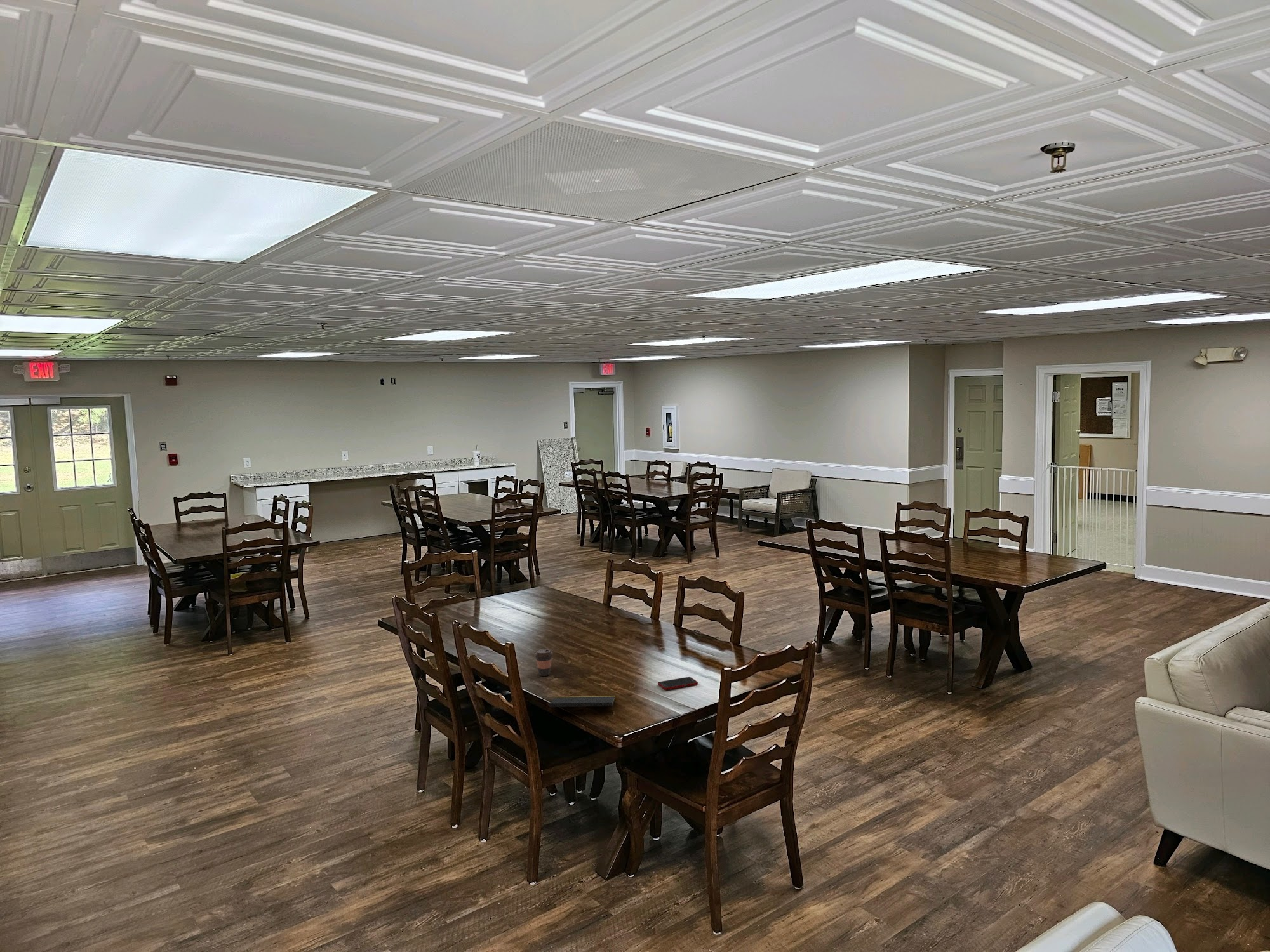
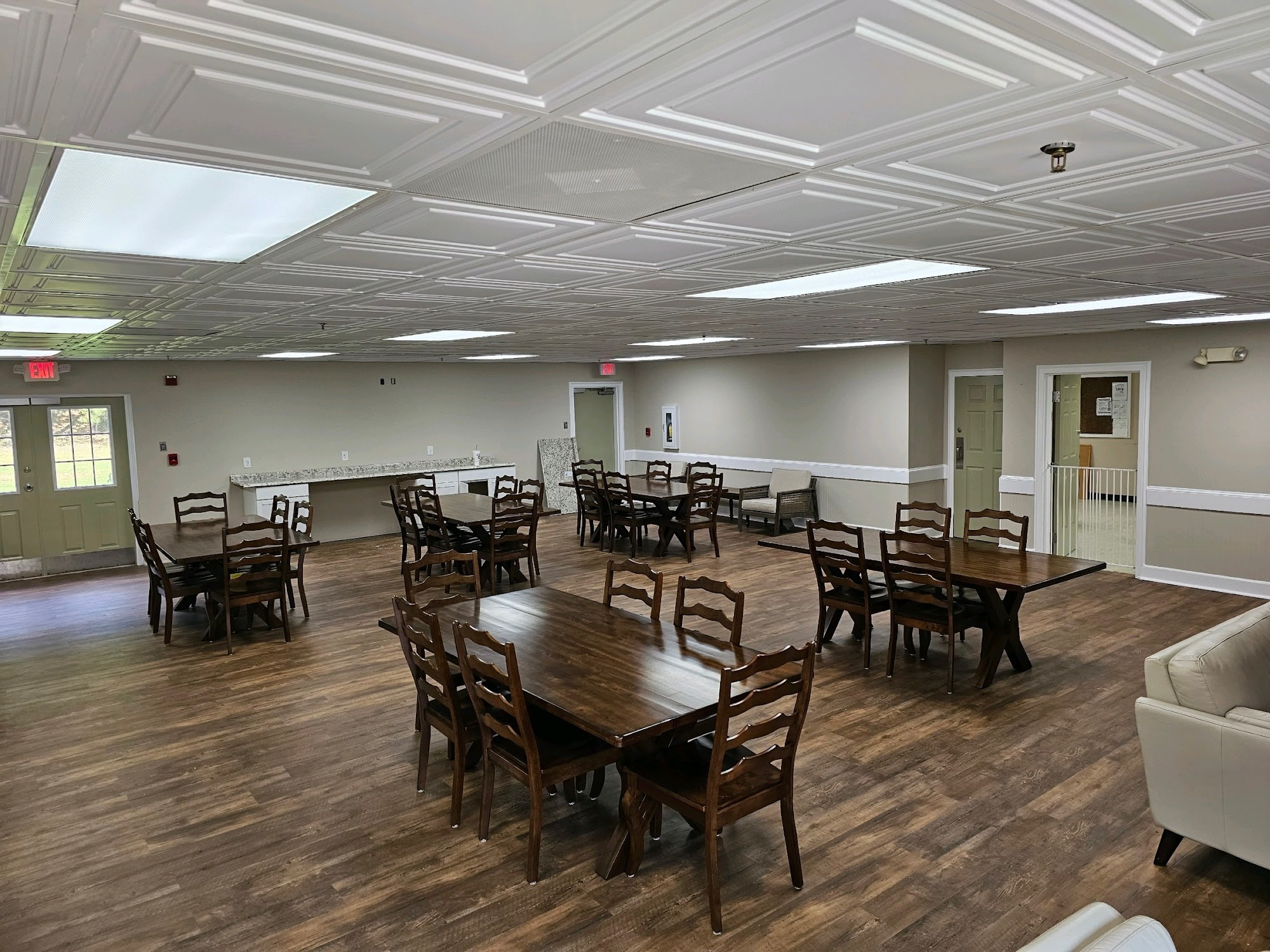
- cell phone [657,677,699,691]
- notepad [549,695,616,711]
- coffee cup [534,649,554,677]
